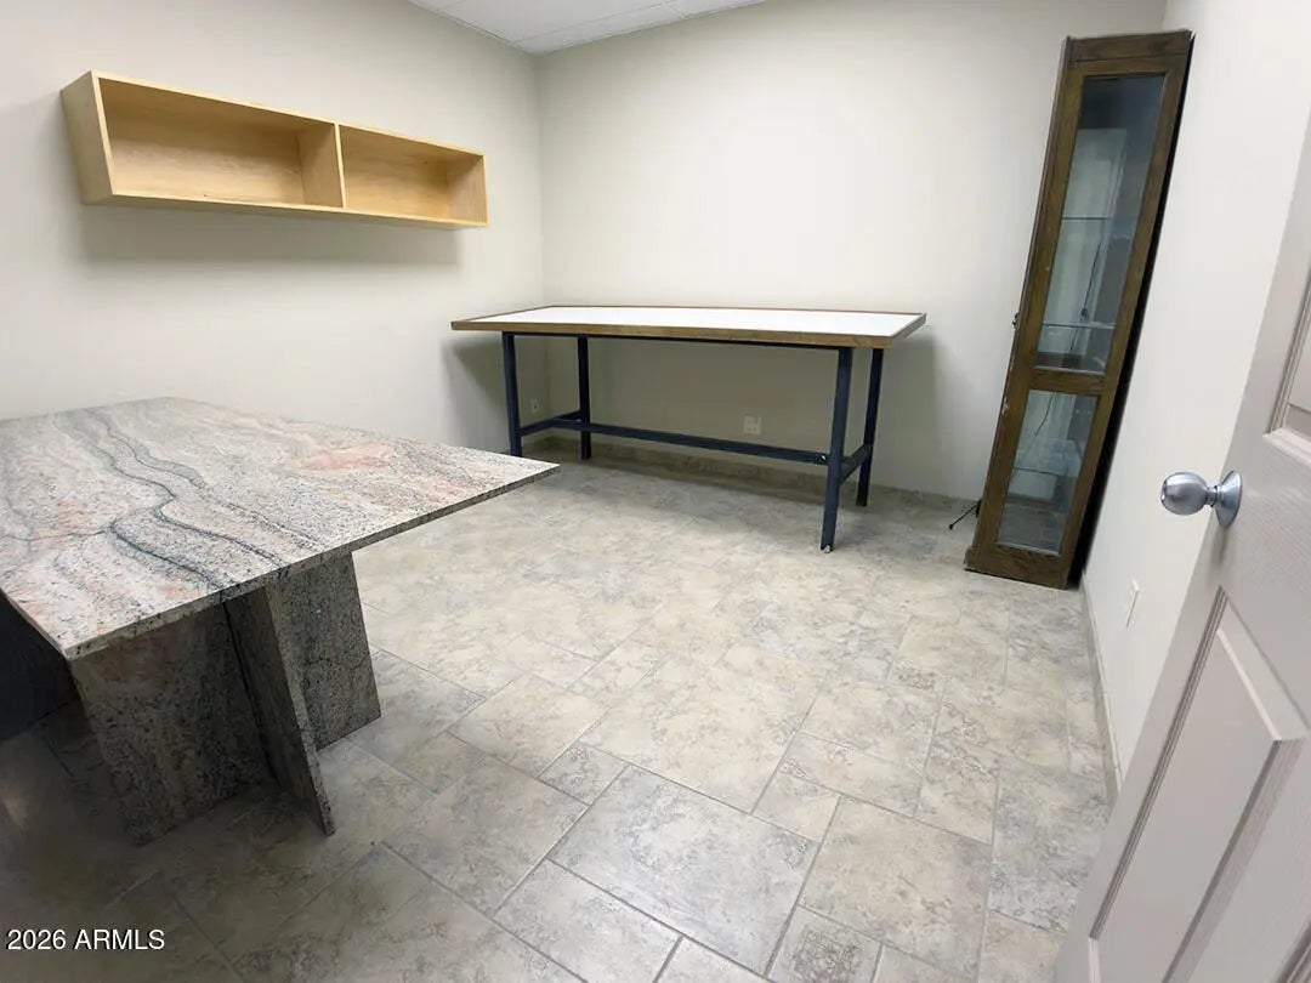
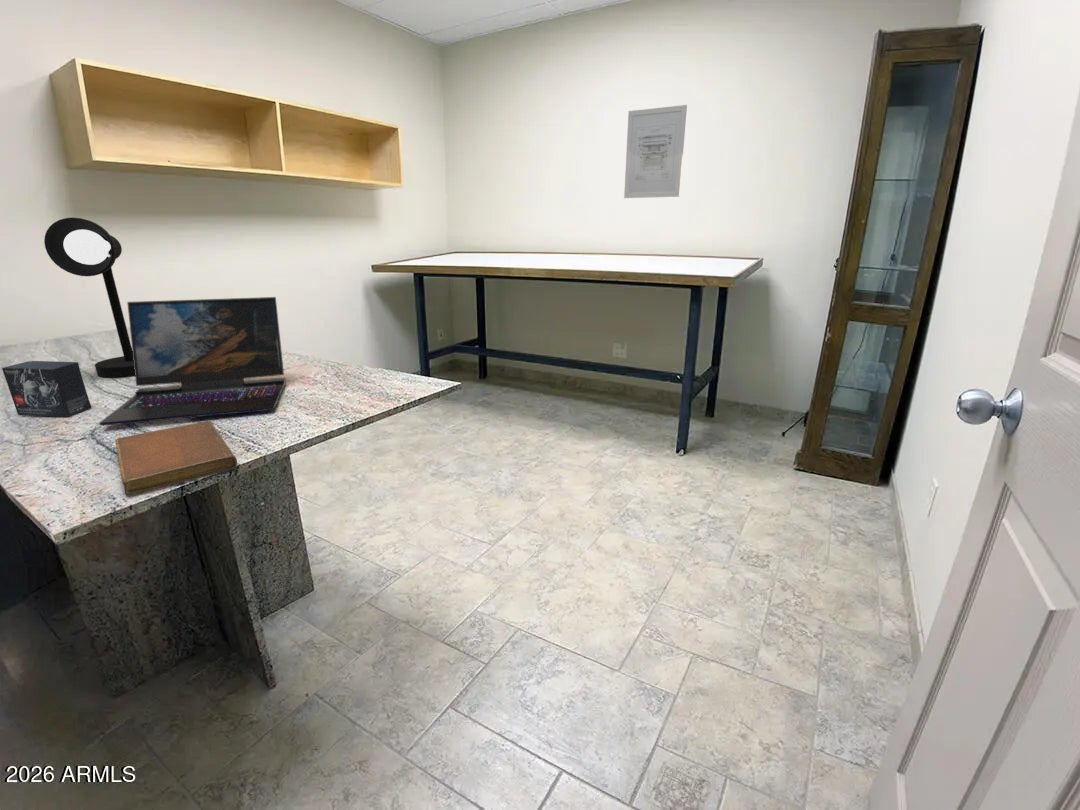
+ wall art [623,104,688,199]
+ small box [1,360,93,418]
+ laptop [98,296,287,426]
+ notebook [114,420,238,496]
+ desk lamp [43,216,135,378]
